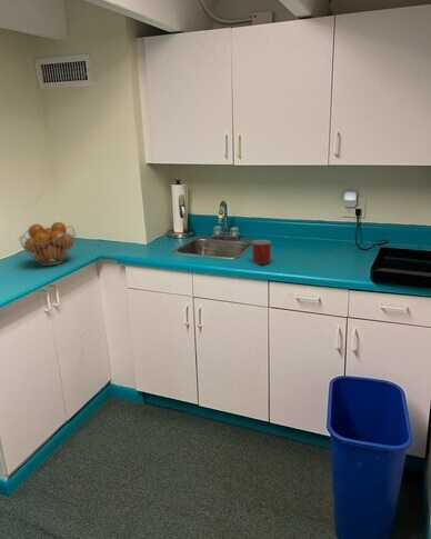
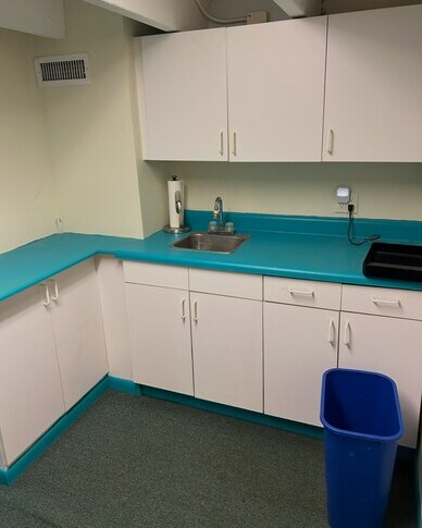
- fruit basket [18,221,77,267]
- mug [251,239,272,266]
